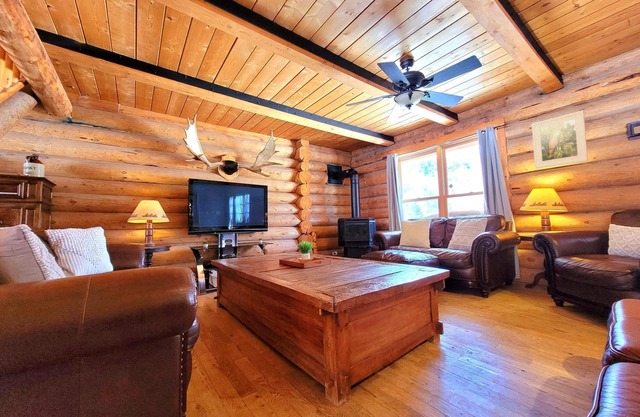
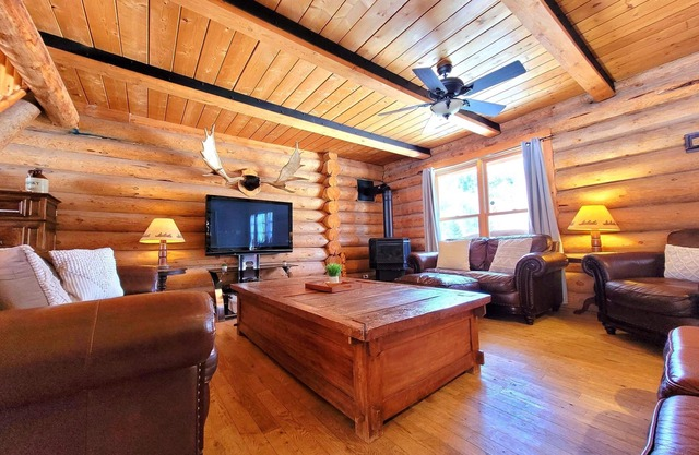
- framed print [531,110,589,169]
